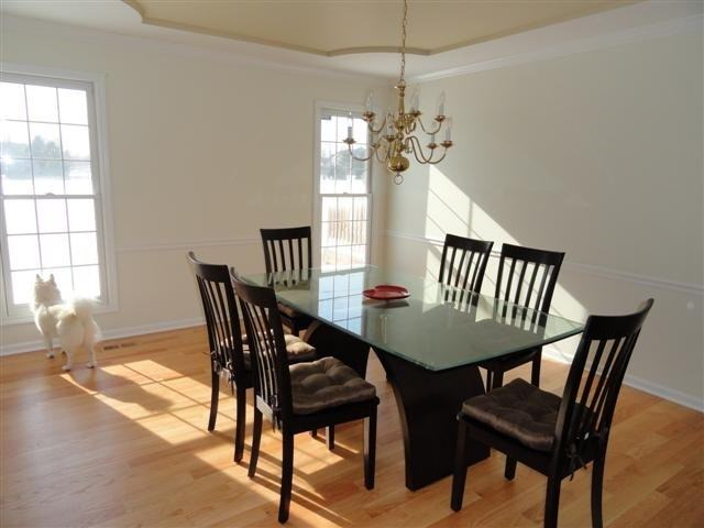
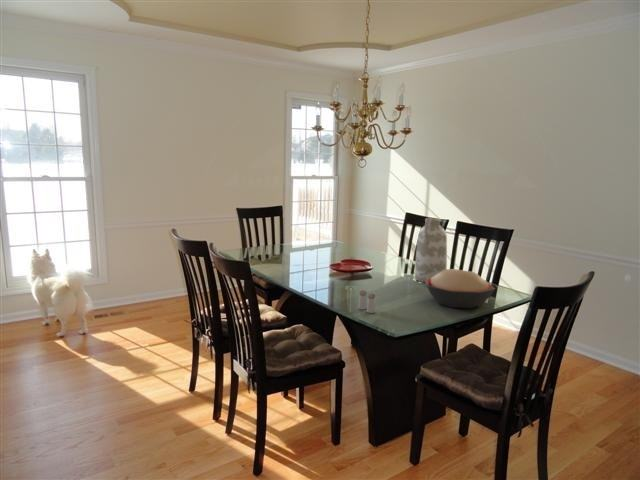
+ decorative bowl [424,268,496,309]
+ salt and pepper shaker [357,289,376,314]
+ vase [413,217,448,283]
